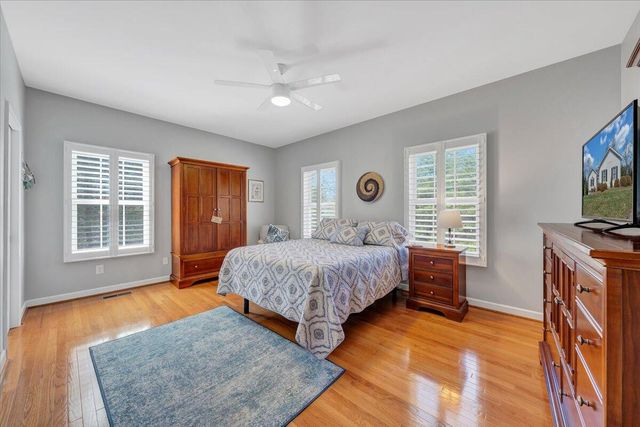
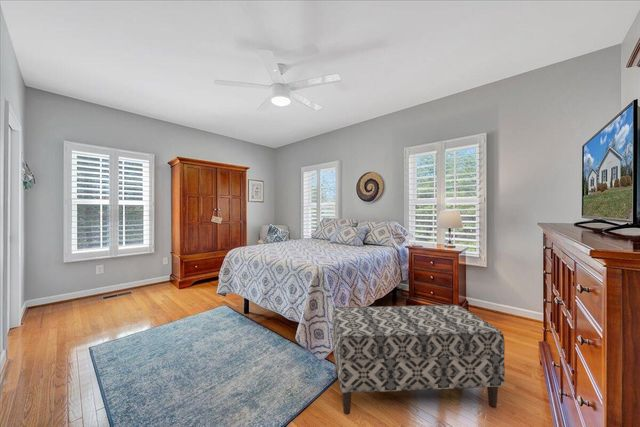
+ bench [331,304,506,416]
